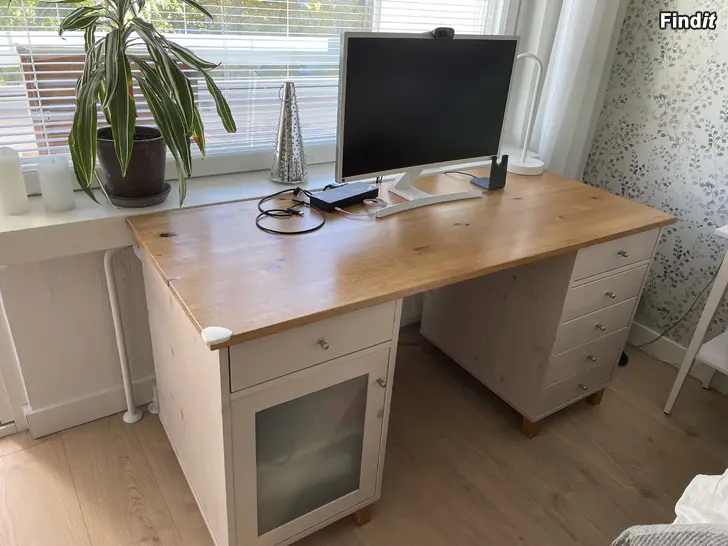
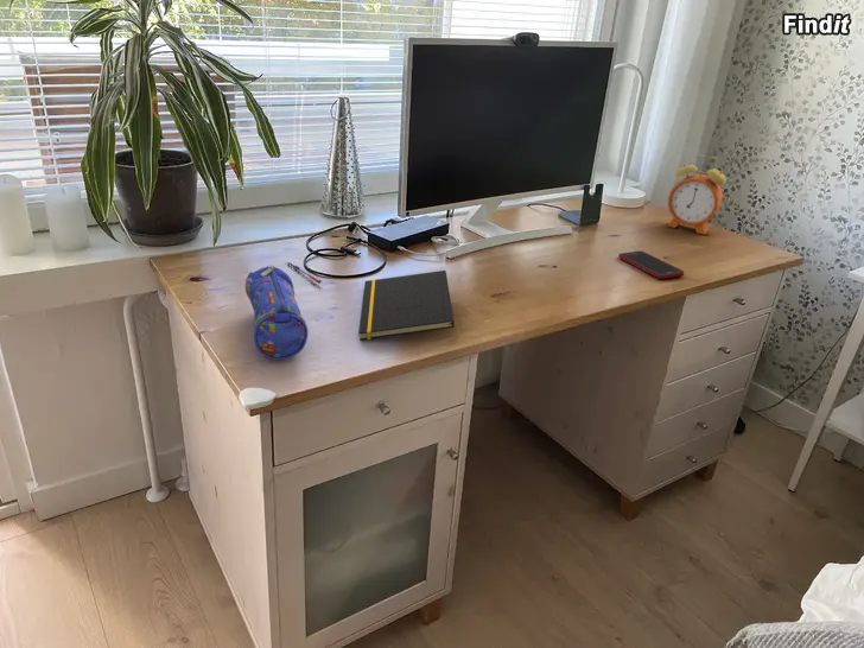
+ pen [286,261,323,285]
+ cell phone [617,249,685,280]
+ notepad [357,269,456,342]
+ pencil case [244,263,309,361]
+ alarm clock [667,153,728,235]
